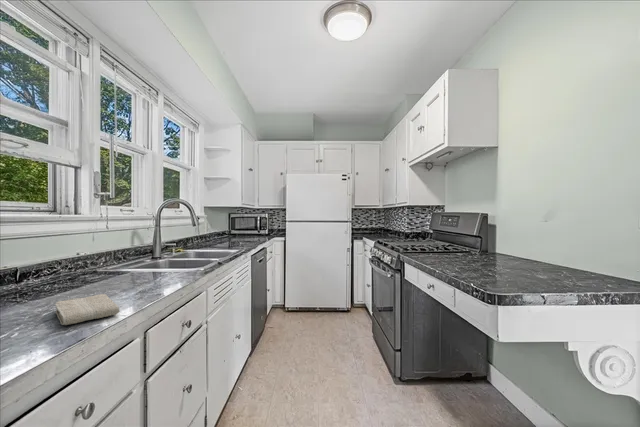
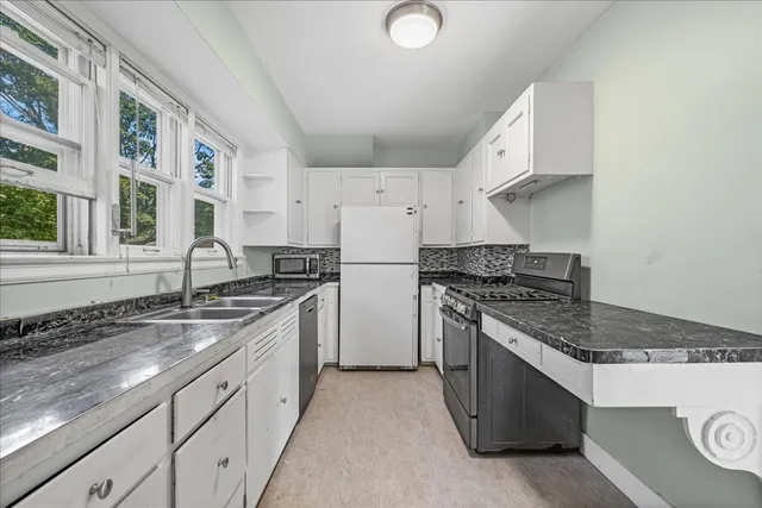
- washcloth [54,293,121,326]
